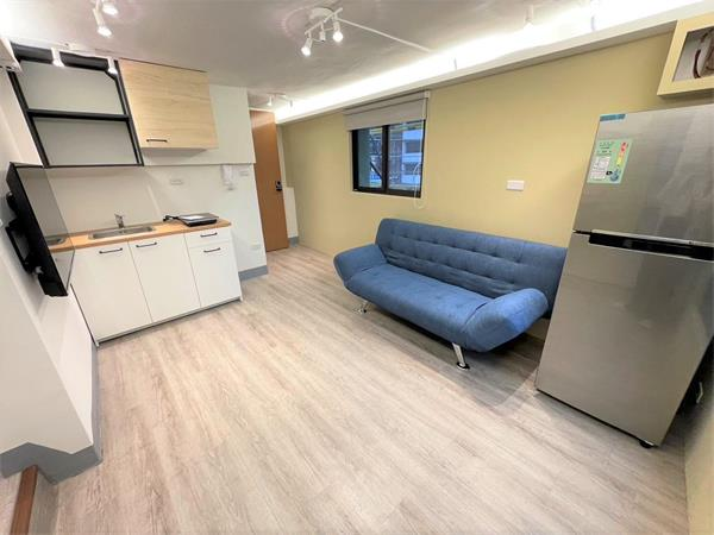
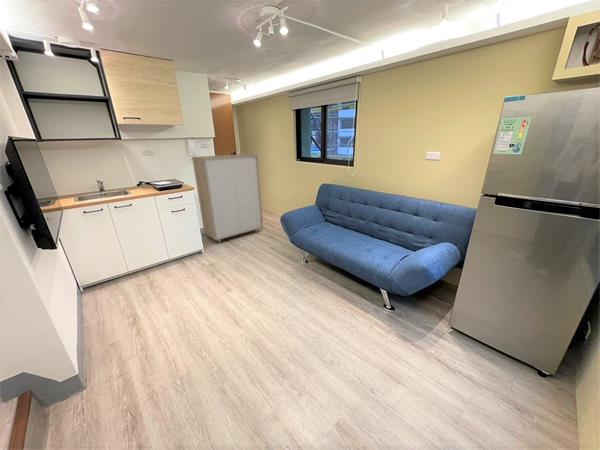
+ storage cabinet [191,153,264,243]
